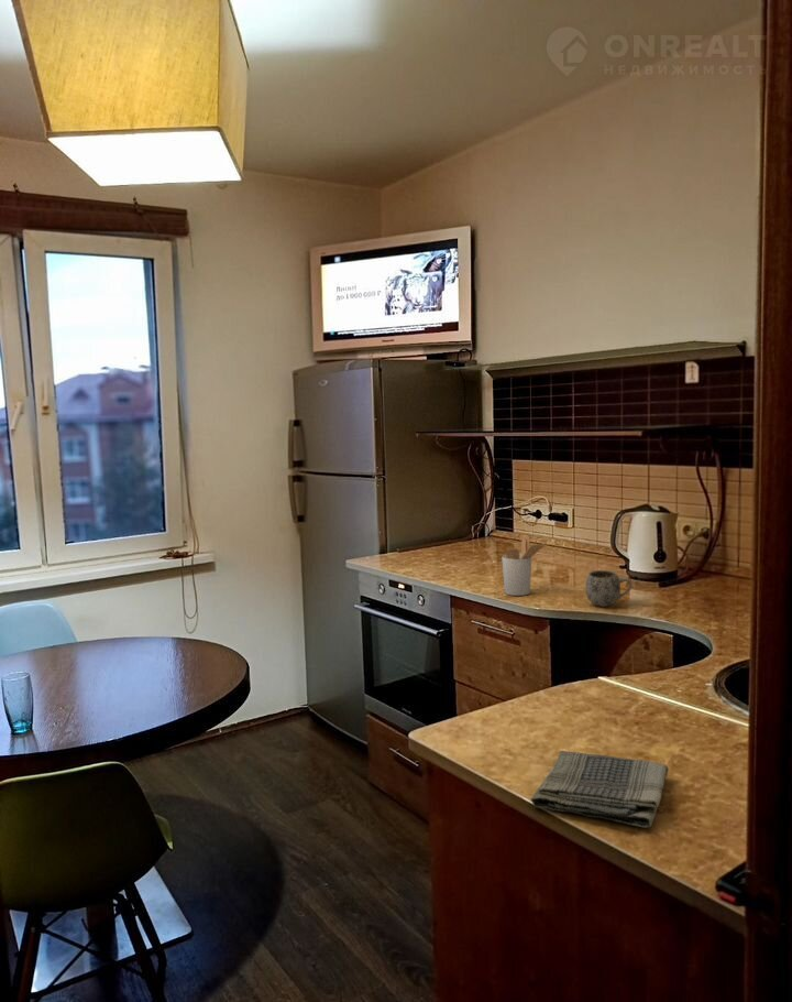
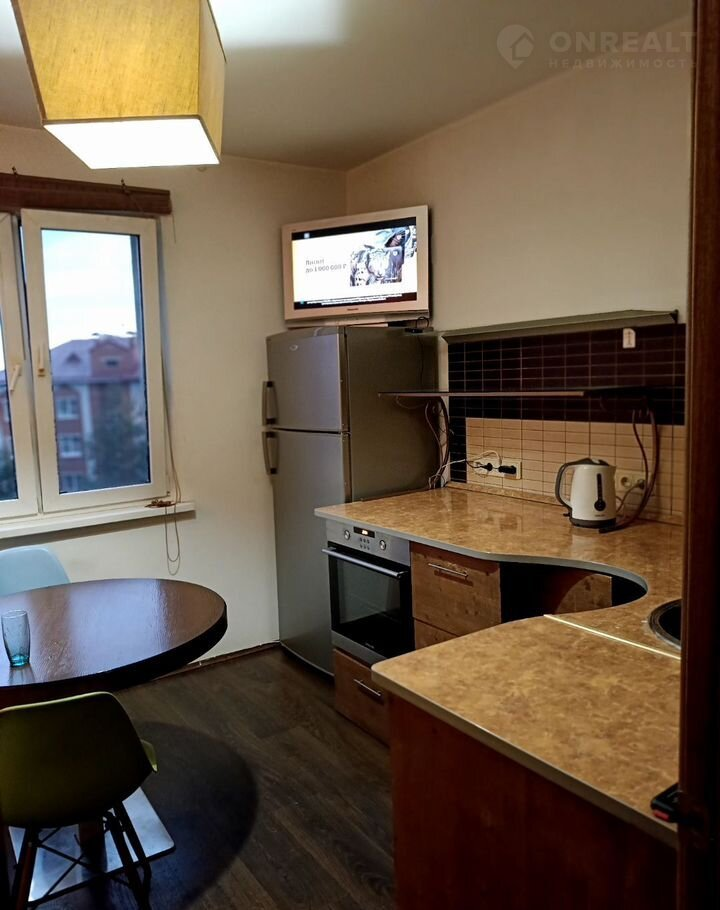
- dish towel [530,750,670,829]
- utensil holder [501,535,548,597]
- mug [584,569,634,608]
